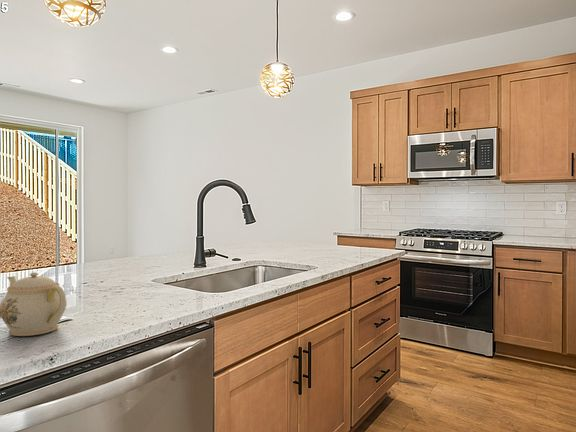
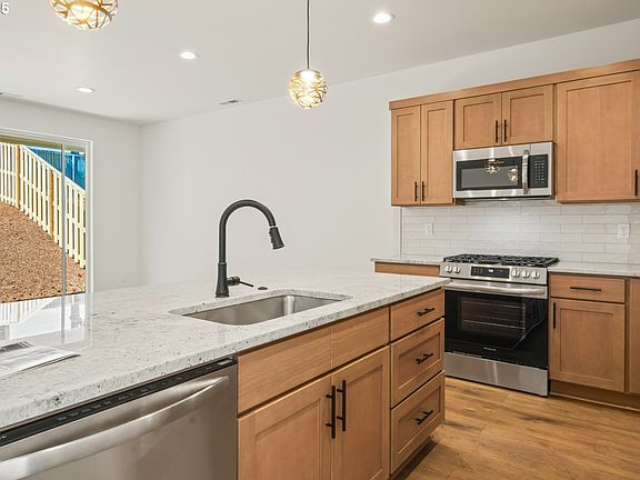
- teapot [0,271,68,337]
